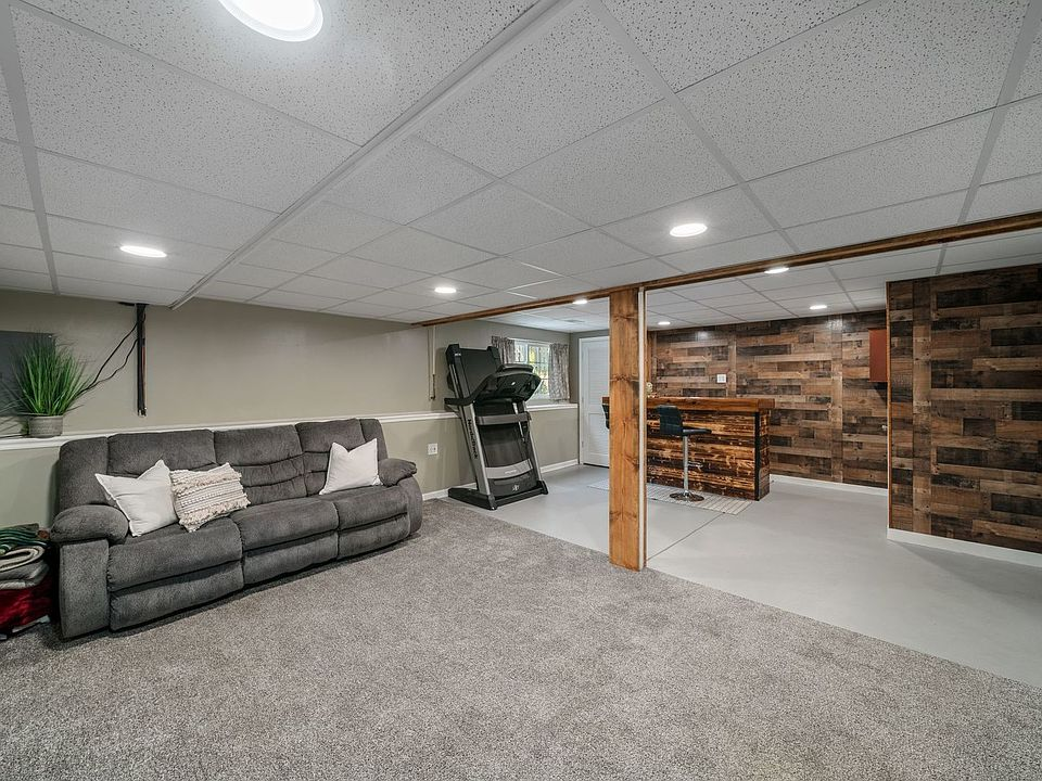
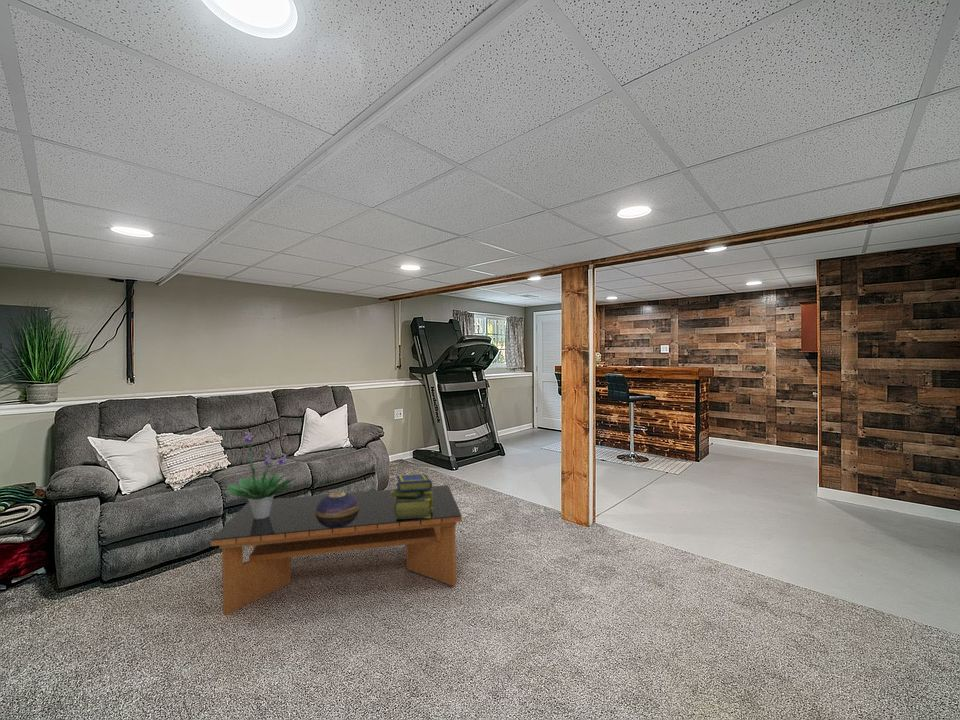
+ potted plant [224,431,296,519]
+ decorative bowl [315,491,359,518]
+ coffee table [210,484,463,616]
+ stack of books [390,473,433,519]
